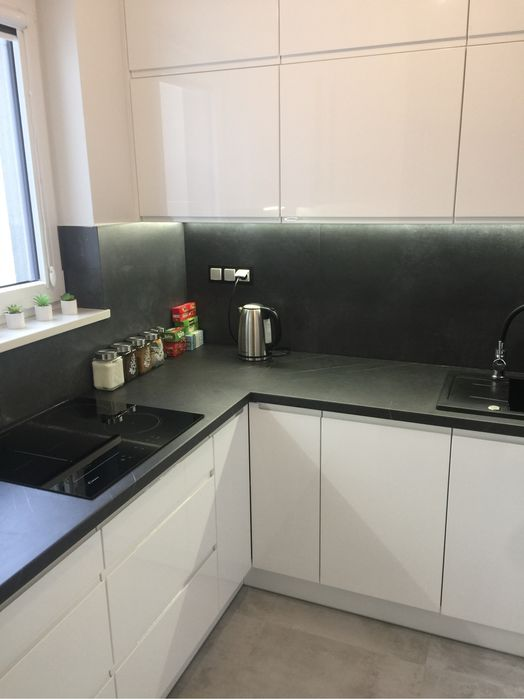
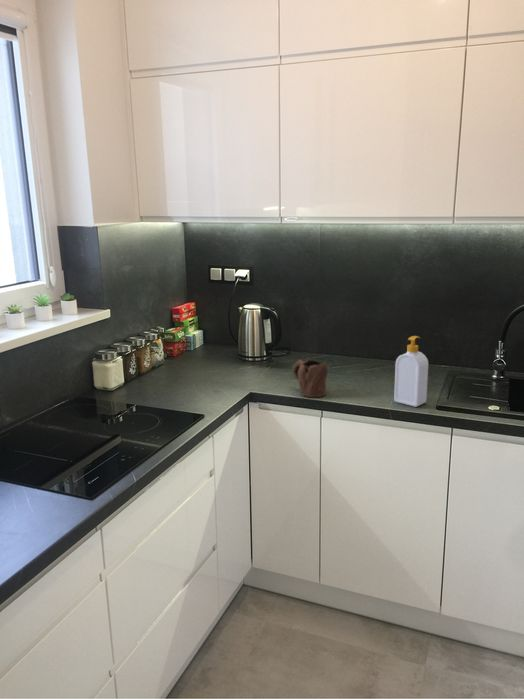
+ mug [292,358,329,398]
+ soap bottle [393,335,429,408]
